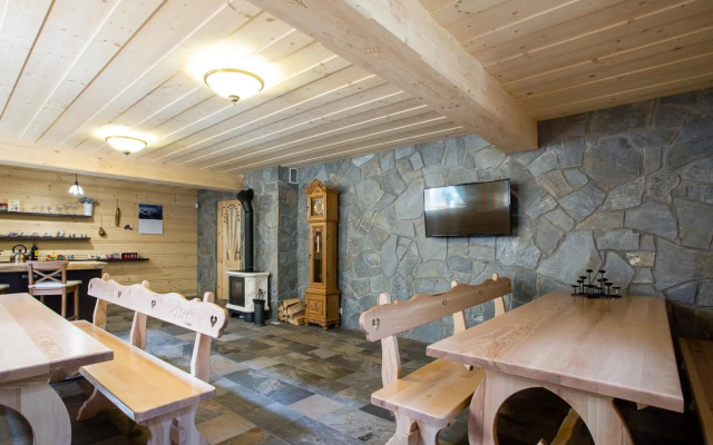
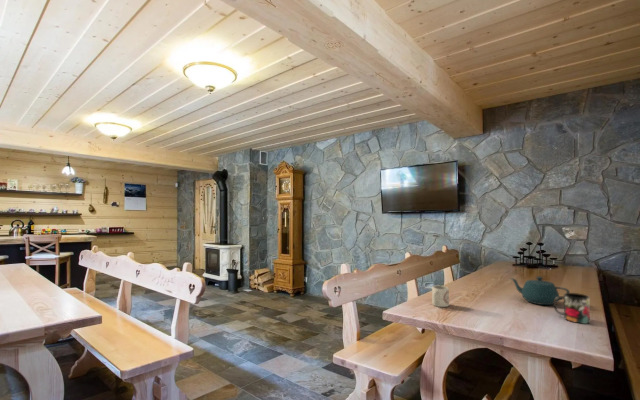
+ cup [431,285,450,308]
+ teapot [509,276,570,306]
+ mug [552,292,591,325]
